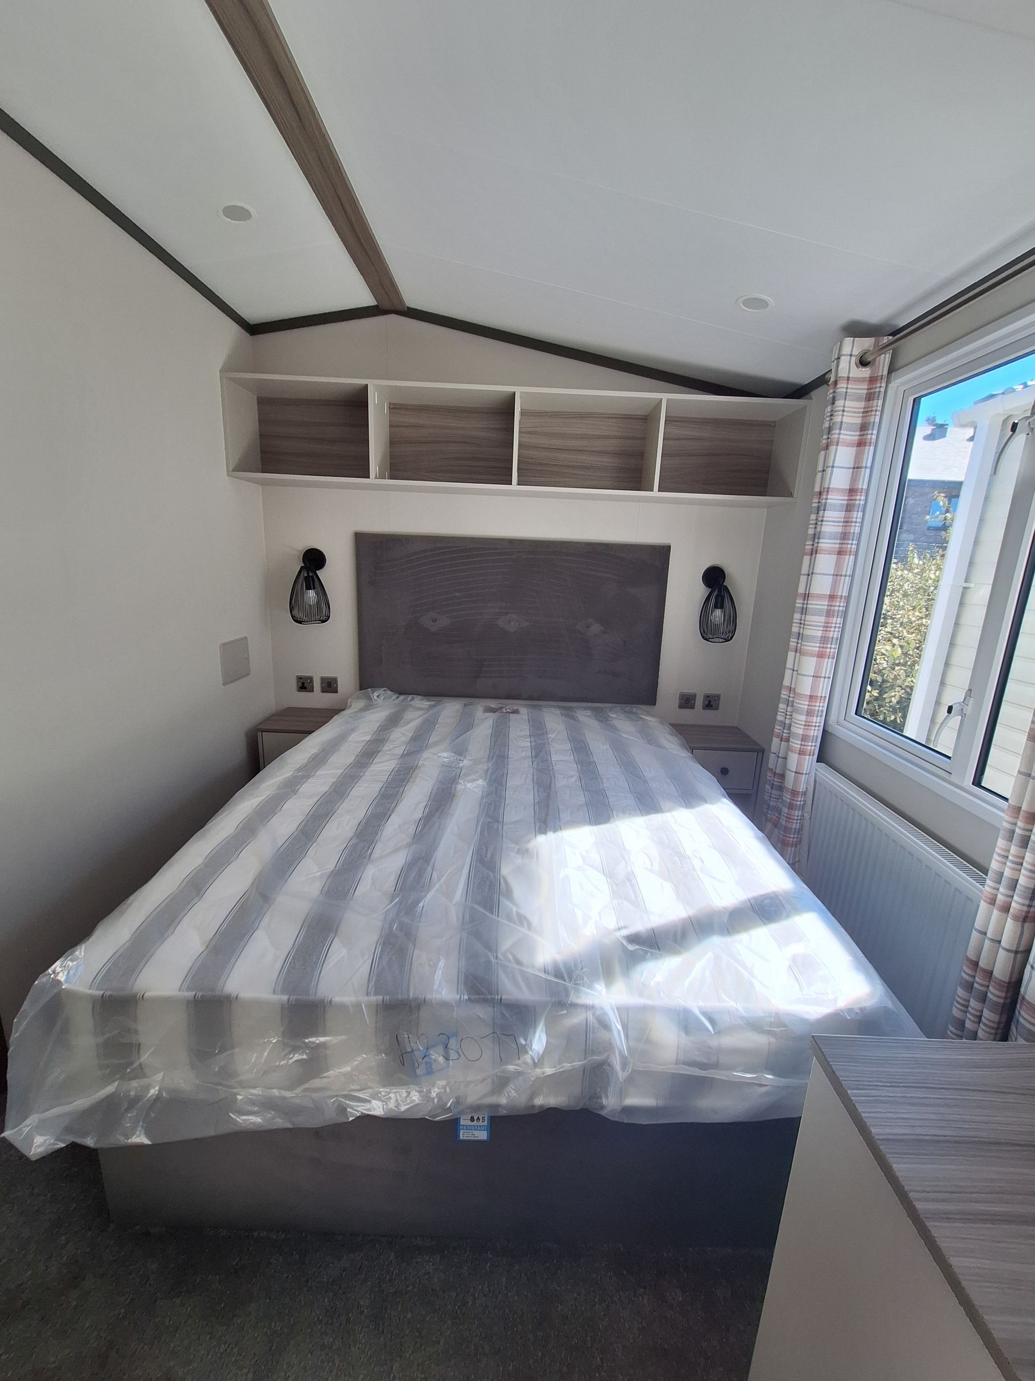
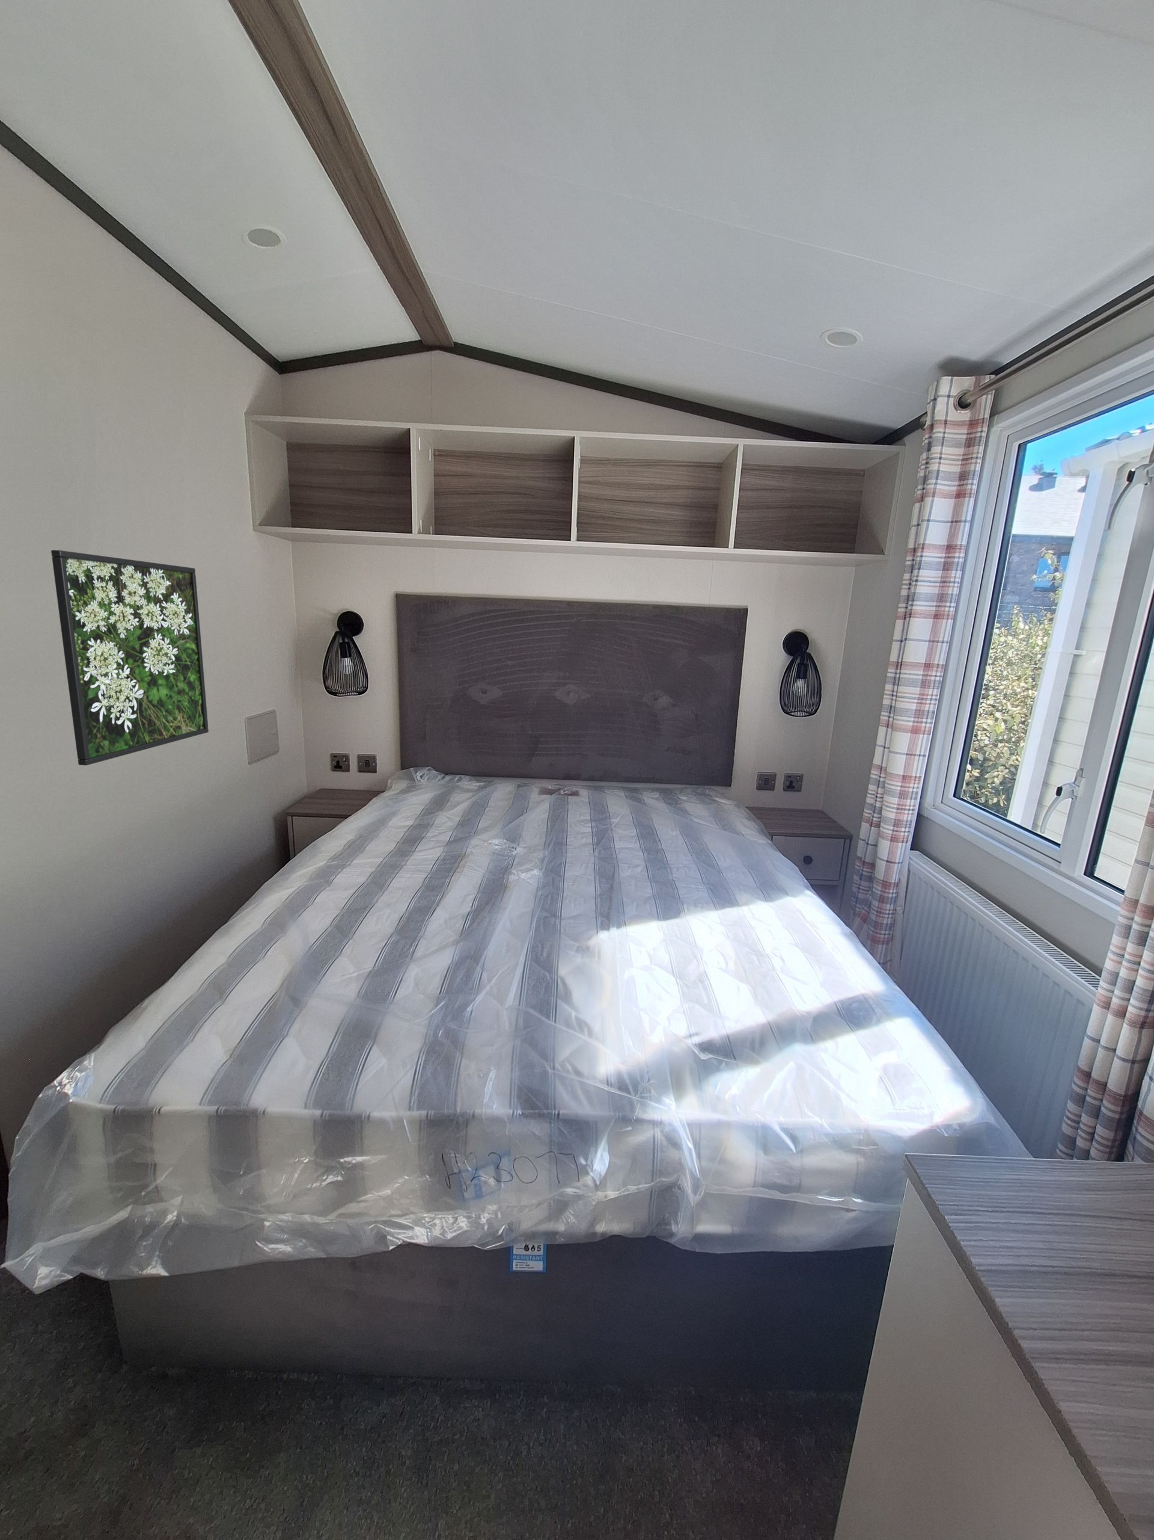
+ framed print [51,549,210,766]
